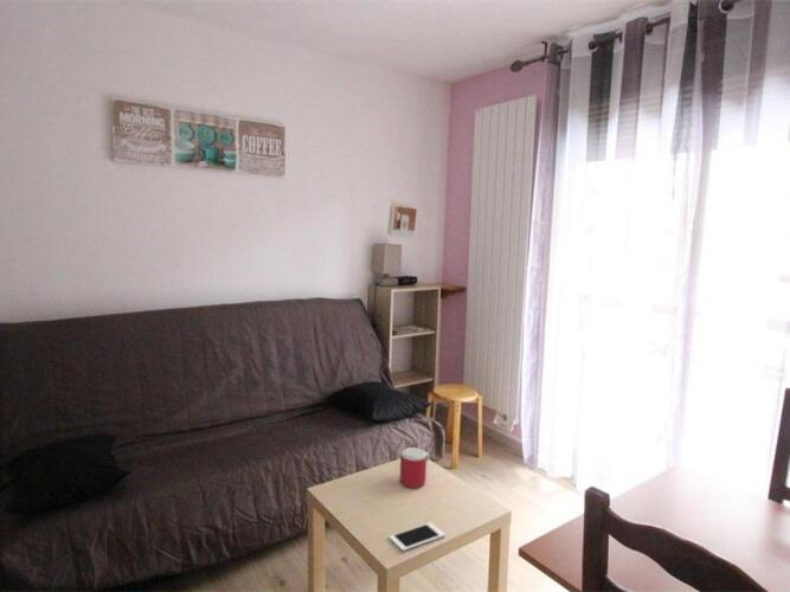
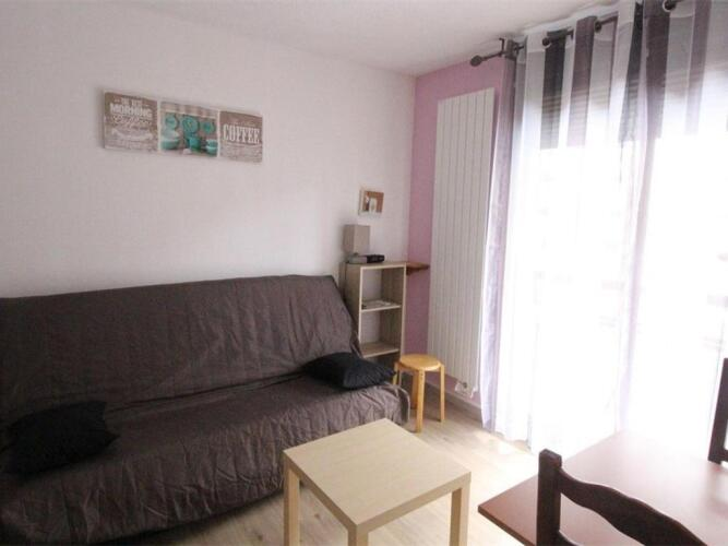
- mug [399,446,431,489]
- cell phone [388,521,447,552]
